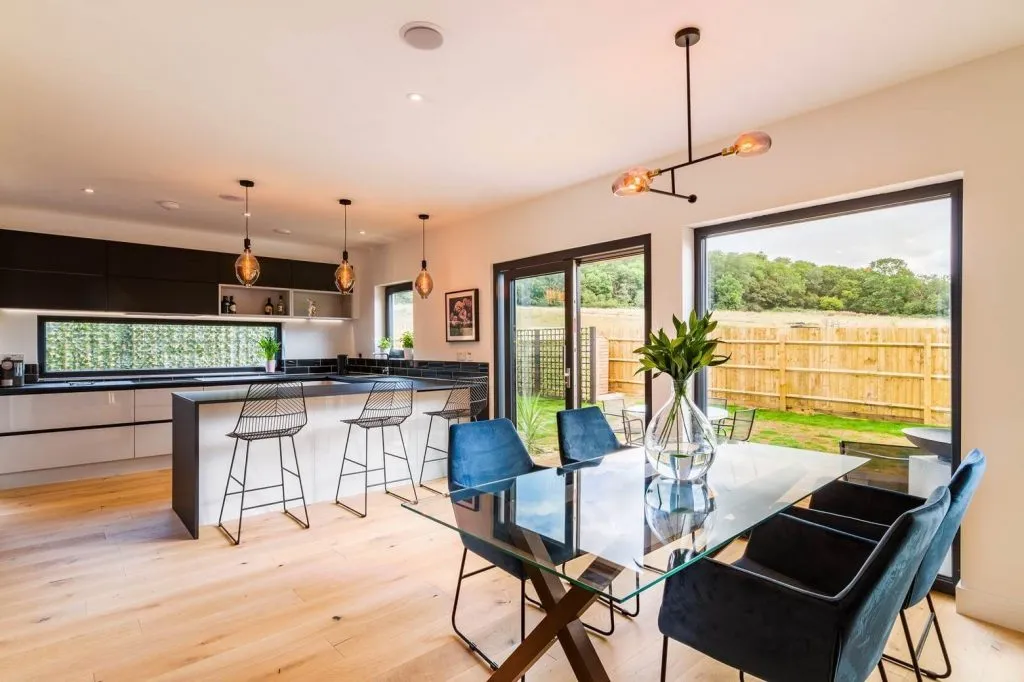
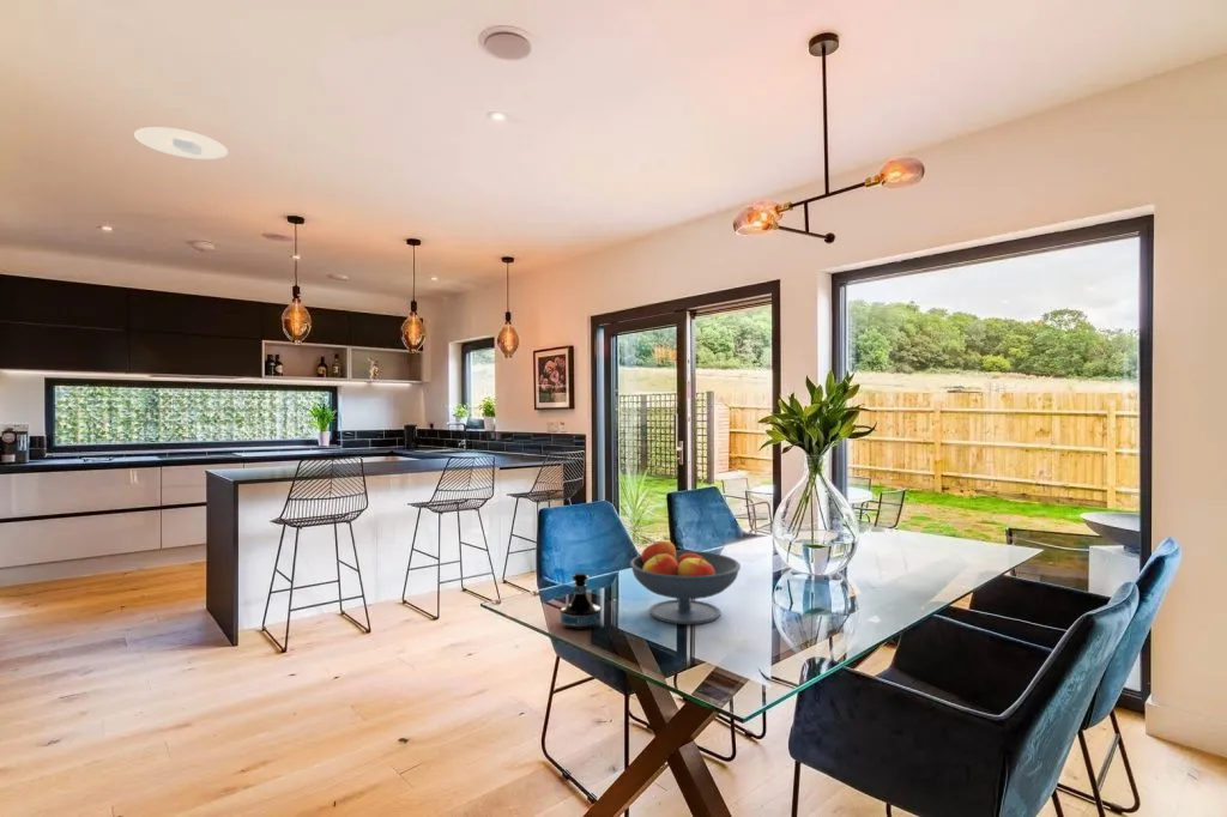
+ fruit bowl [629,538,742,625]
+ recessed light [133,126,229,161]
+ tequila bottle [558,571,602,631]
